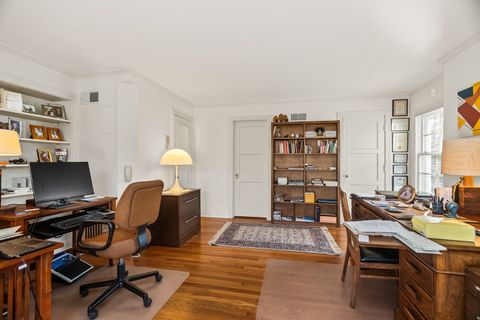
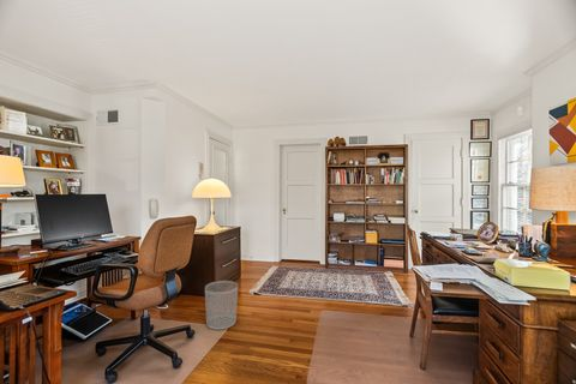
+ waste bin [204,280,239,331]
